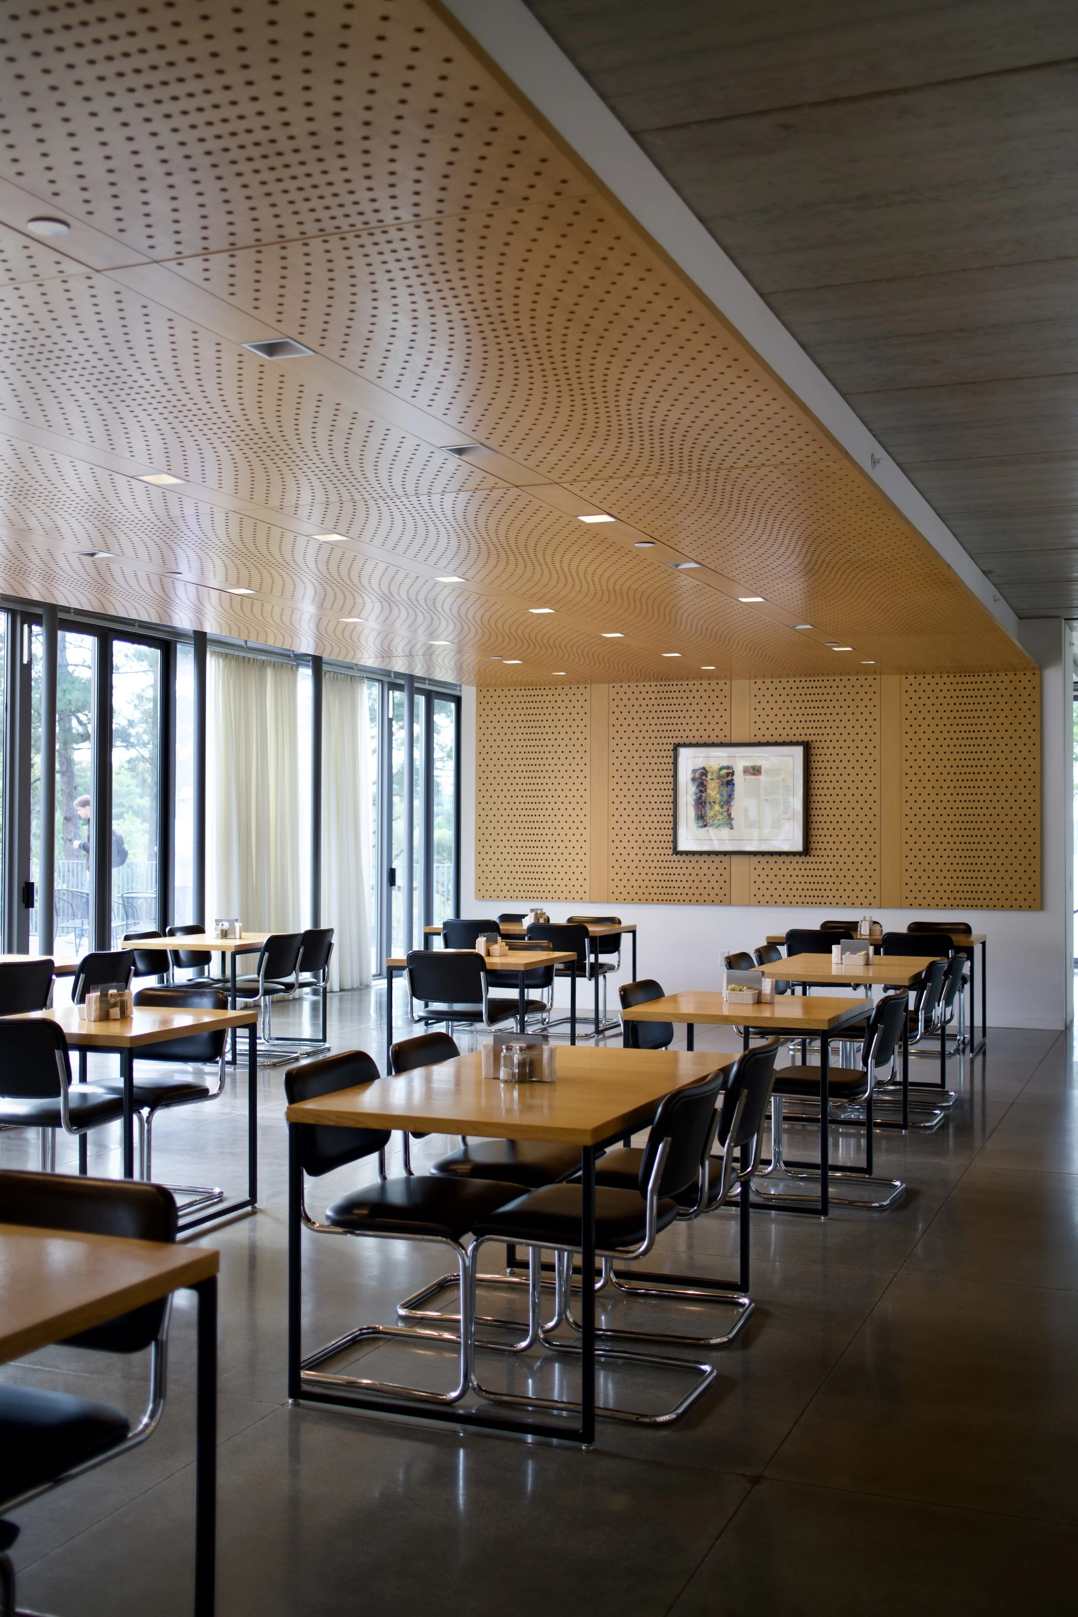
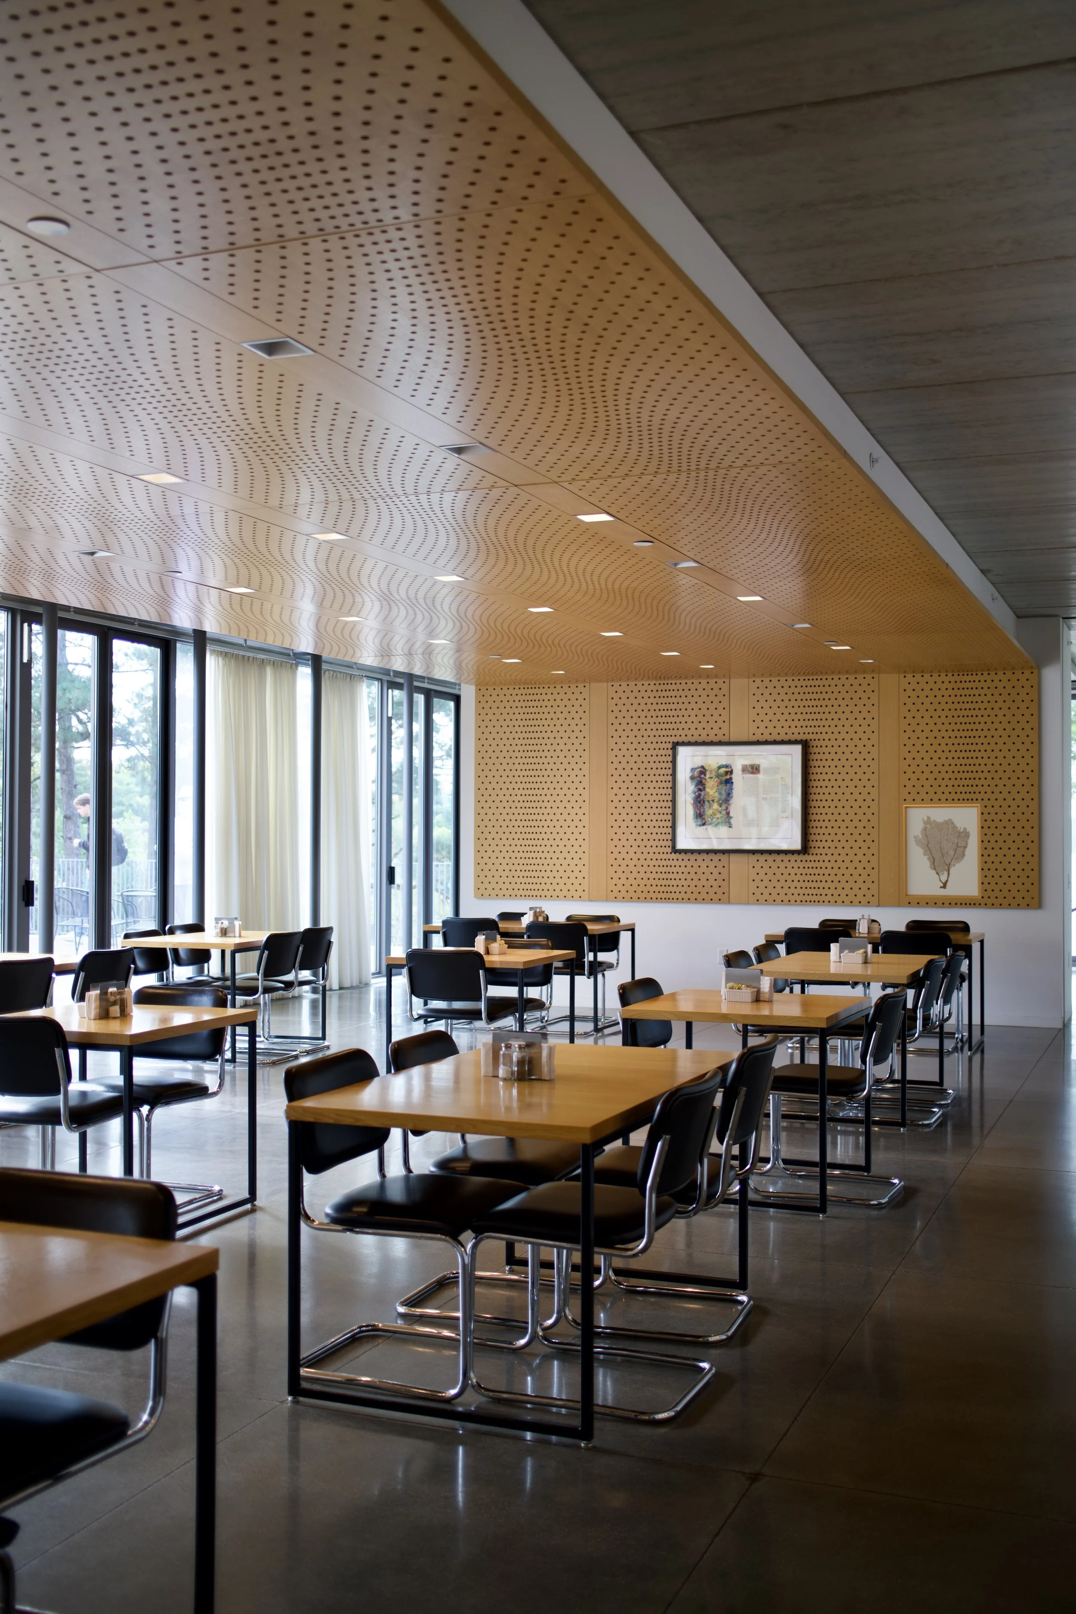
+ wall art [903,803,982,899]
